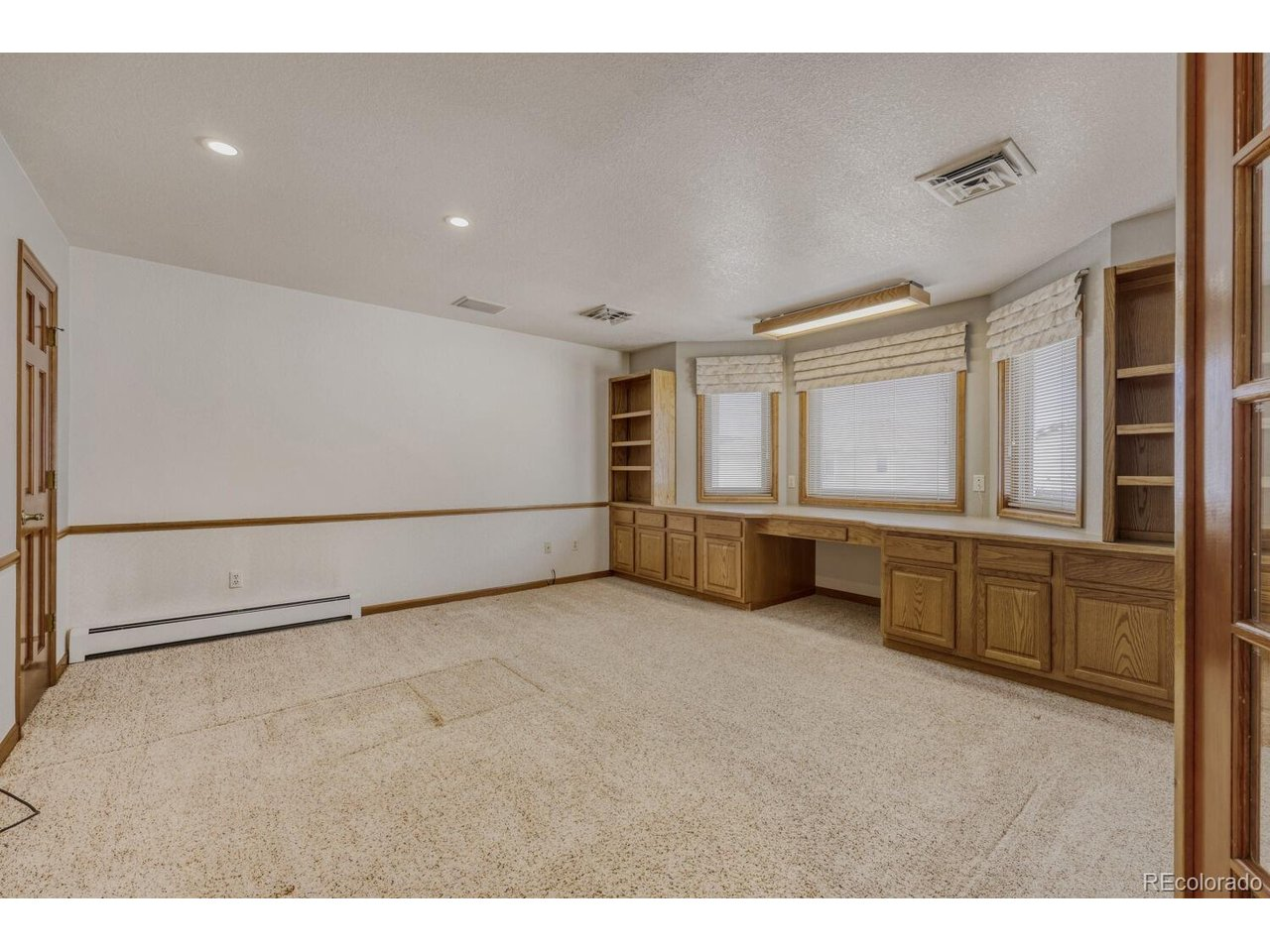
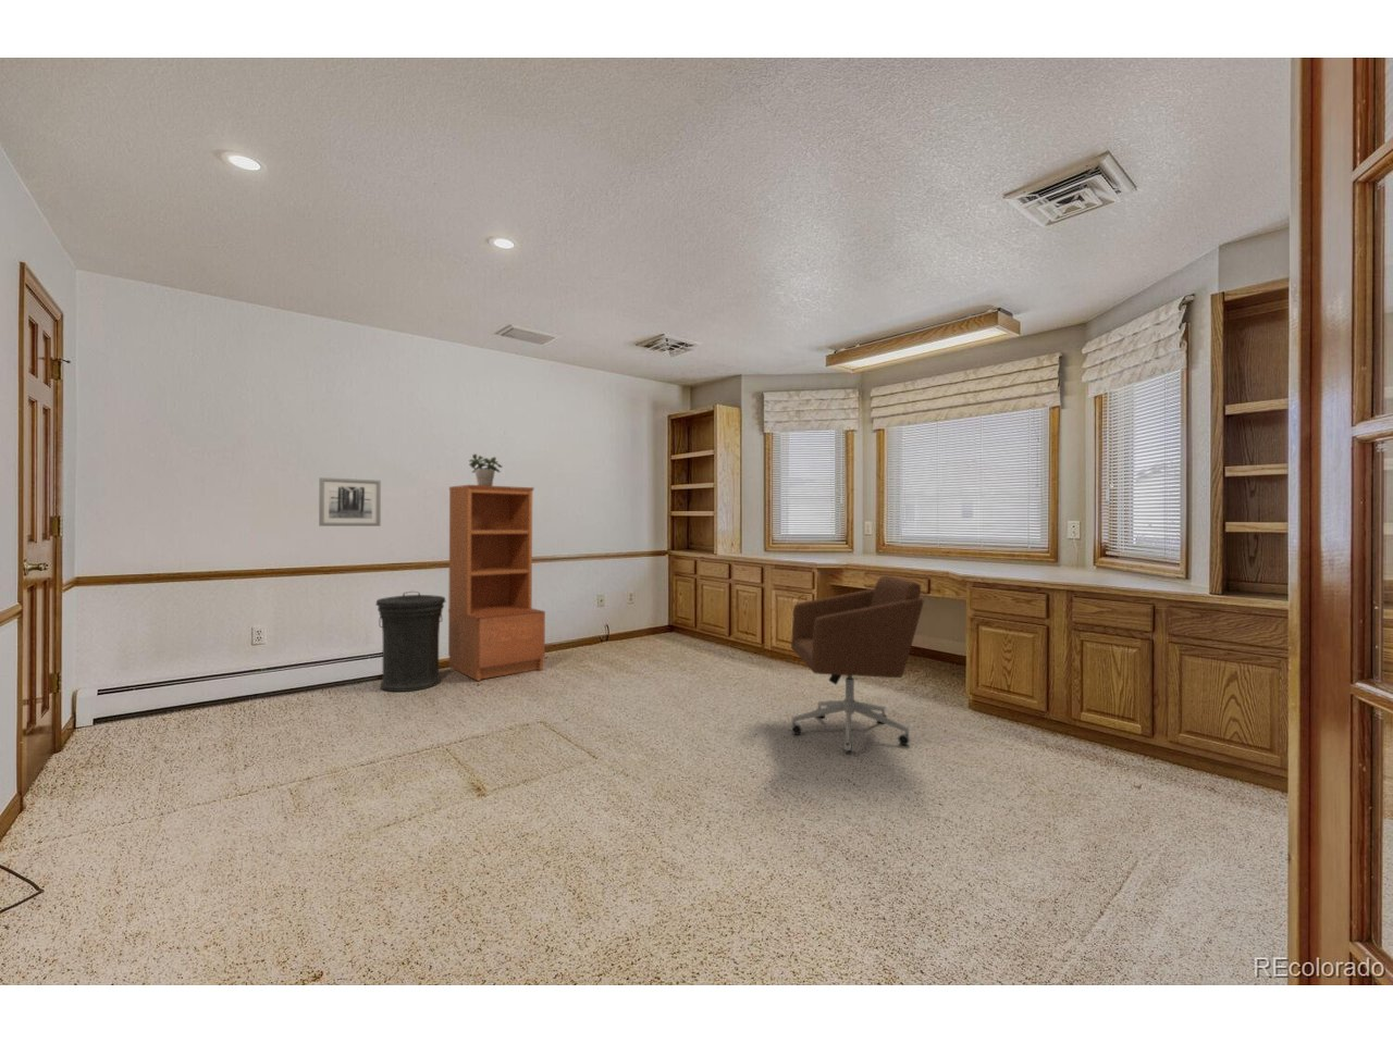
+ potted plant [468,453,503,486]
+ bookshelf [448,484,546,682]
+ office chair [789,575,925,753]
+ wall art [318,476,382,527]
+ trash can [374,590,446,693]
